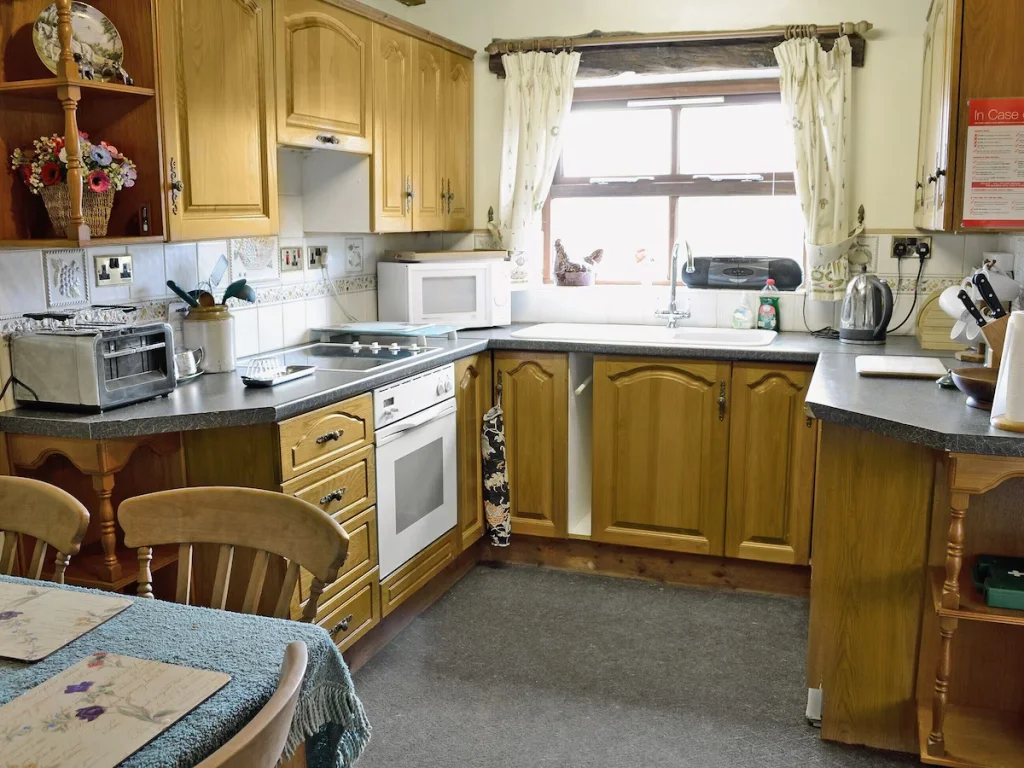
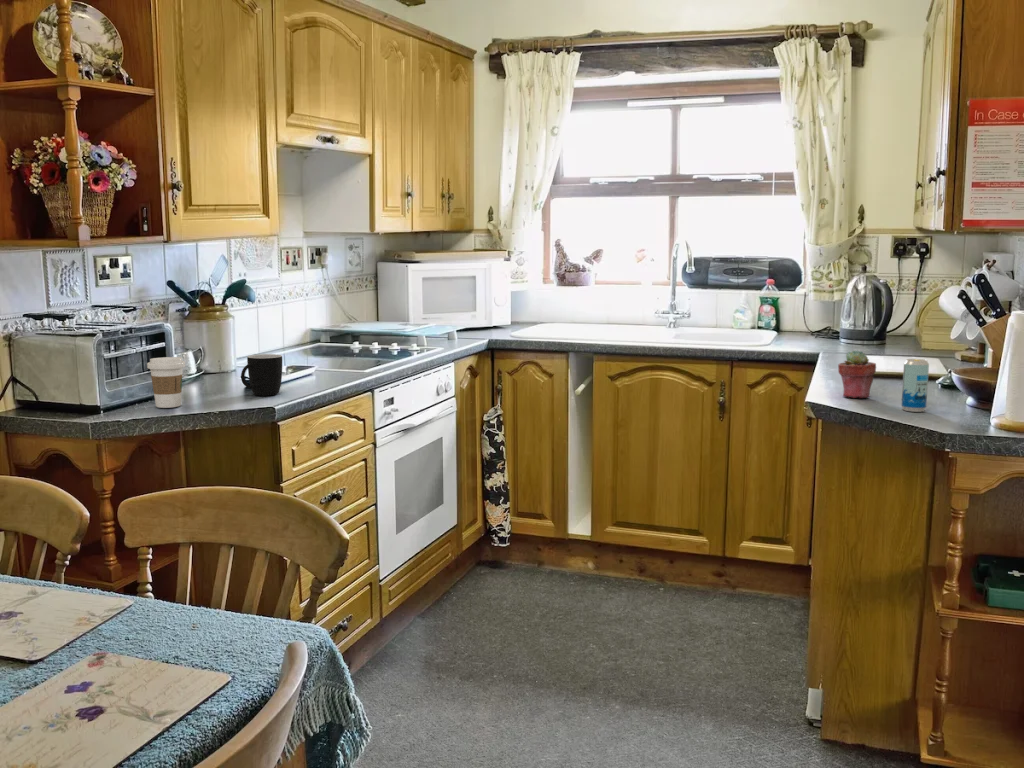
+ beverage can [900,358,930,413]
+ potted succulent [837,349,877,399]
+ coffee cup [146,356,186,409]
+ mug [240,353,283,397]
